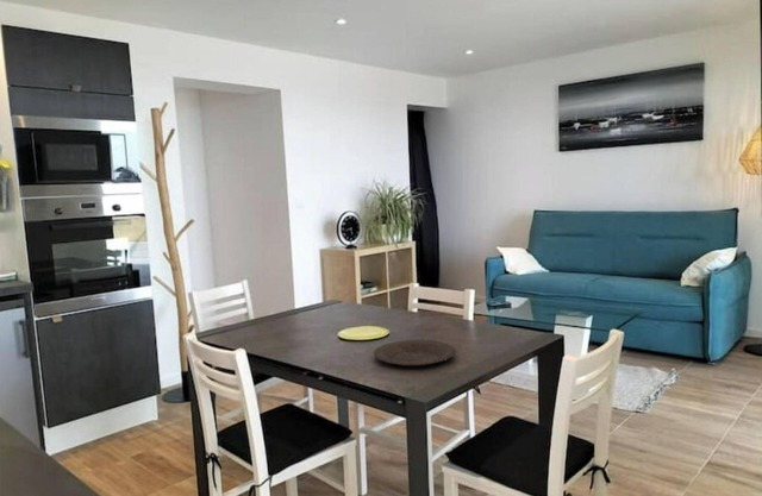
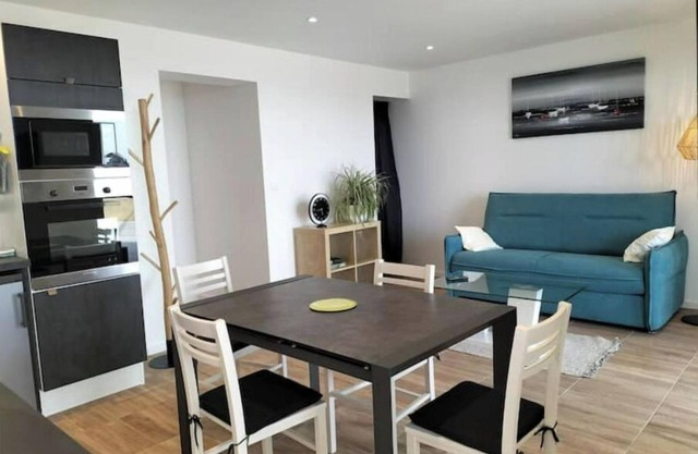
- plate [373,339,457,368]
